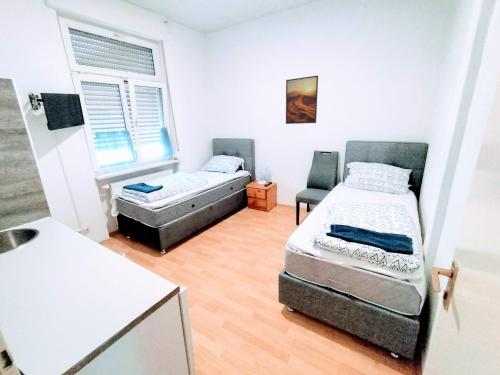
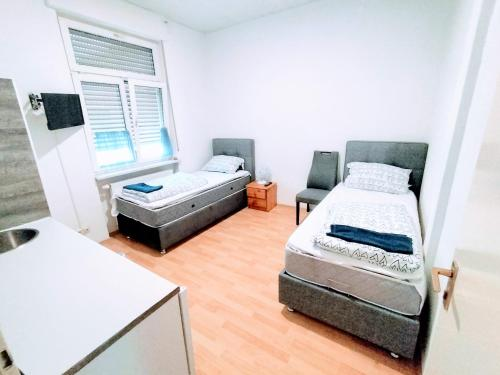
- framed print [285,75,319,125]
